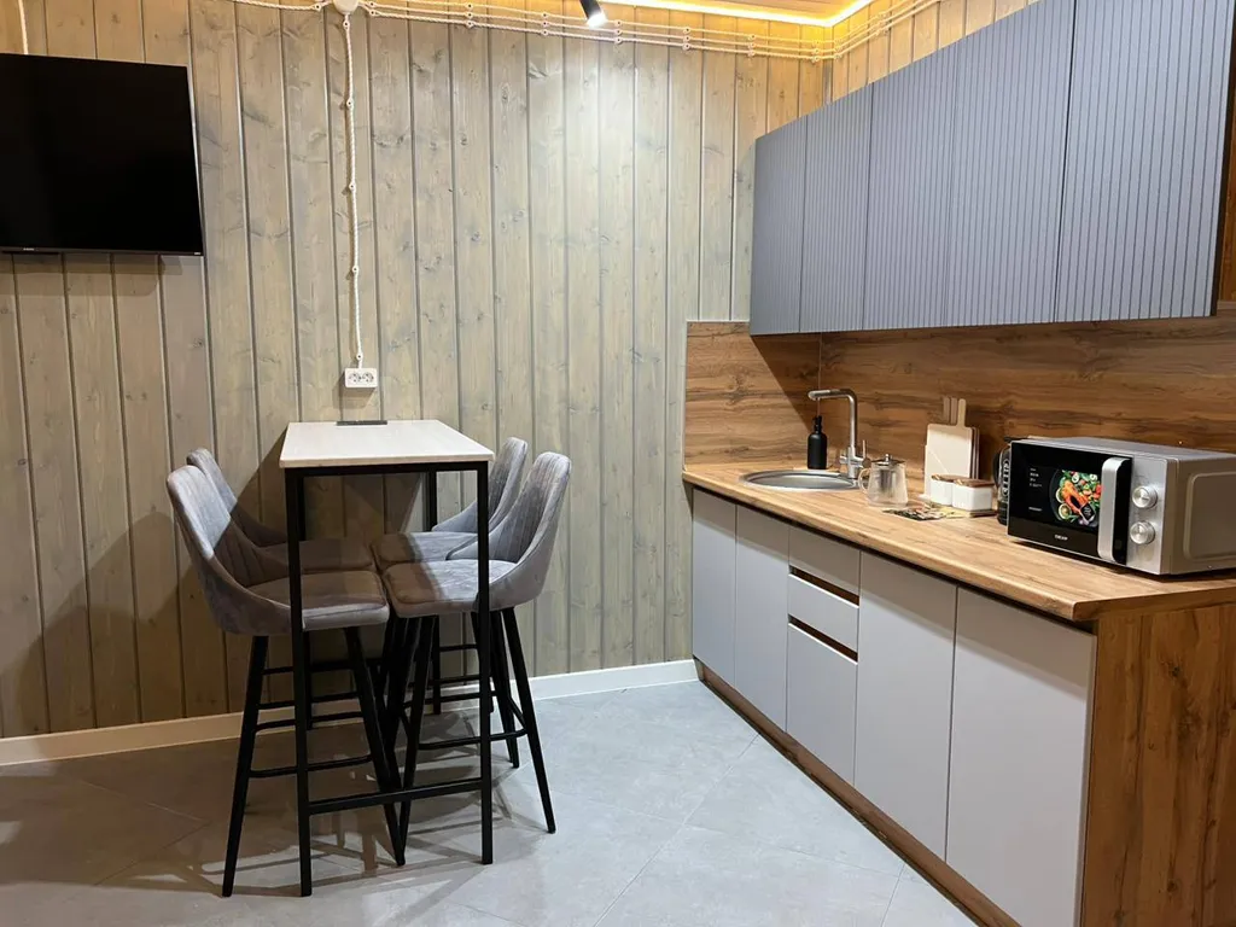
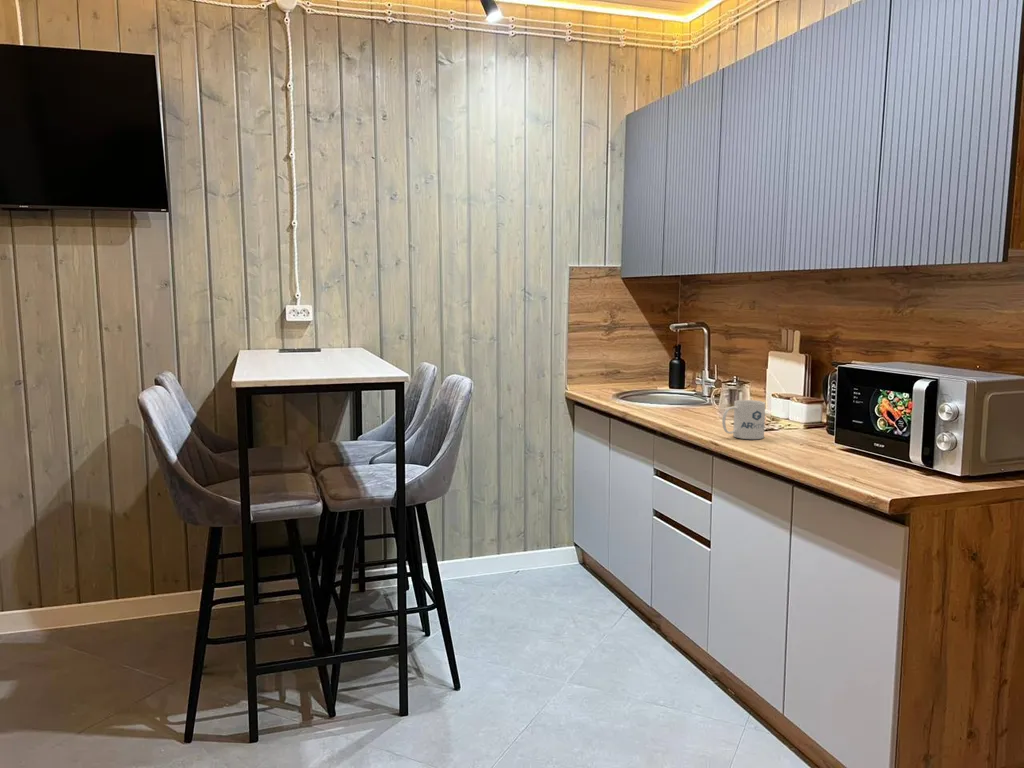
+ mug [721,399,766,440]
